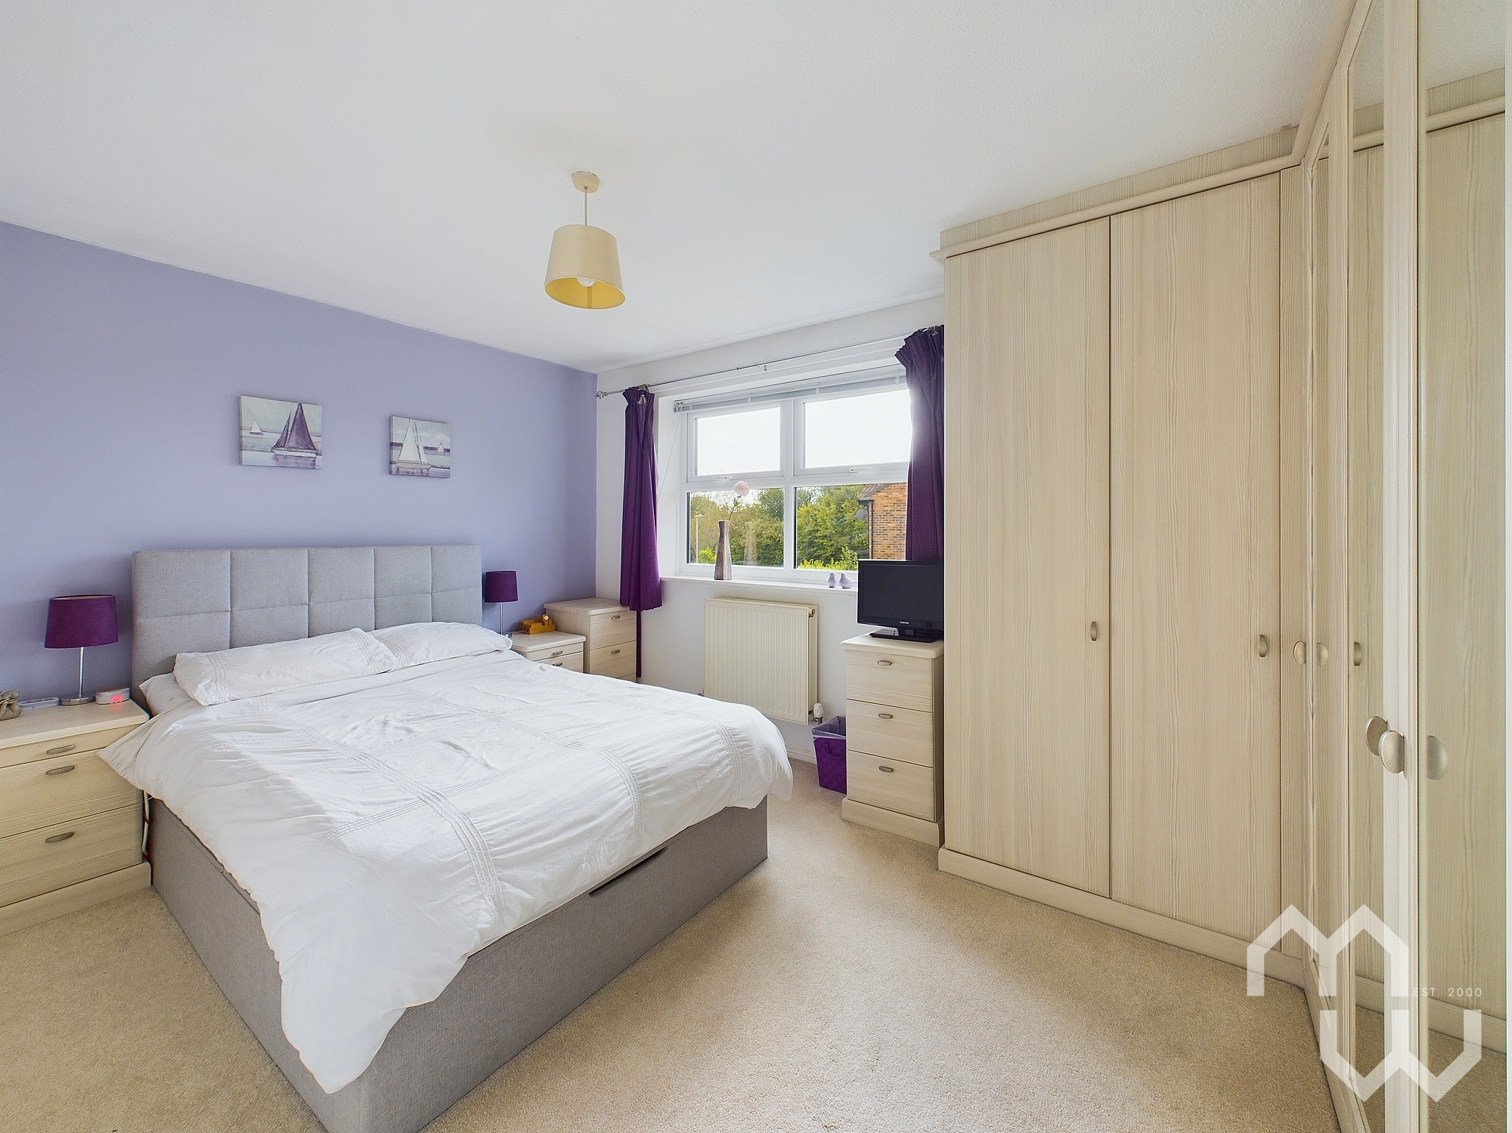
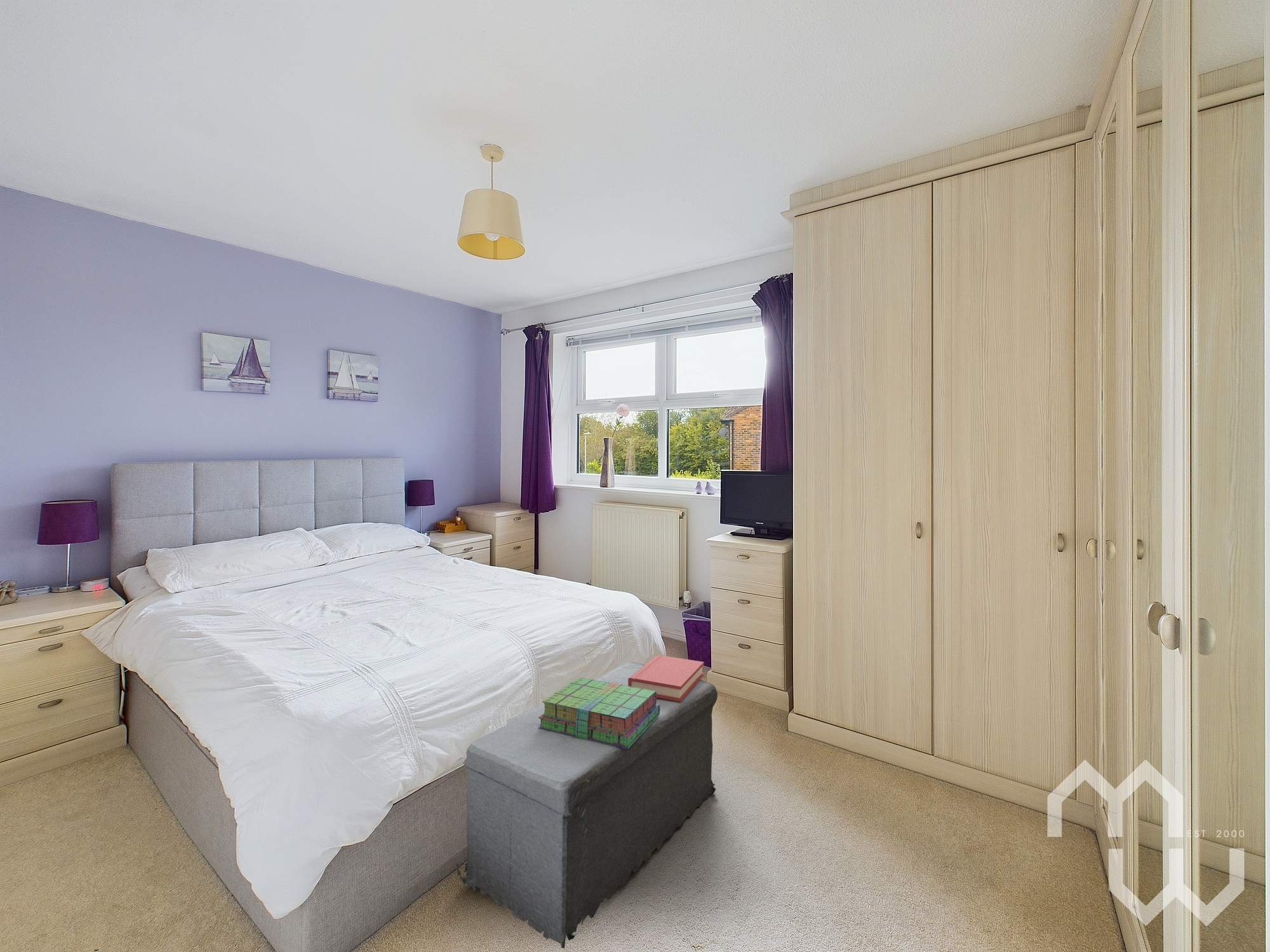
+ storage ottoman [454,661,718,949]
+ stack of books [538,677,660,749]
+ hardback book [628,654,704,702]
